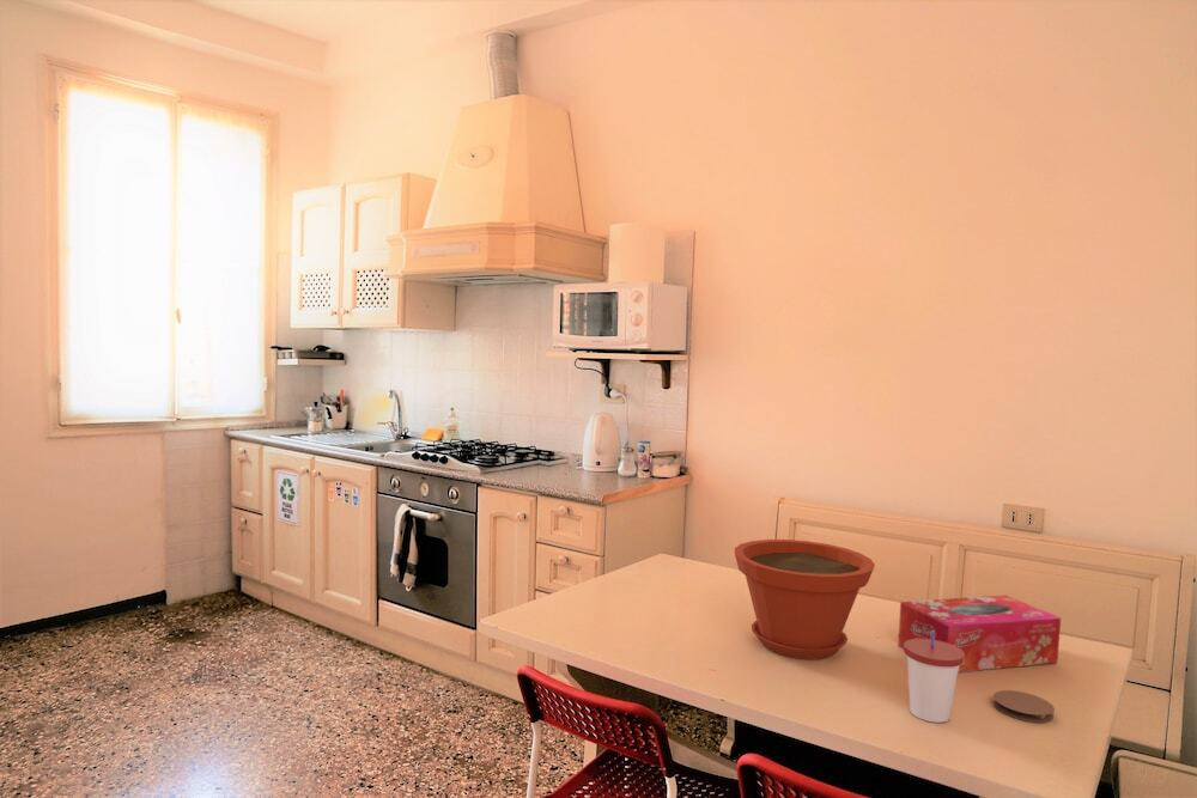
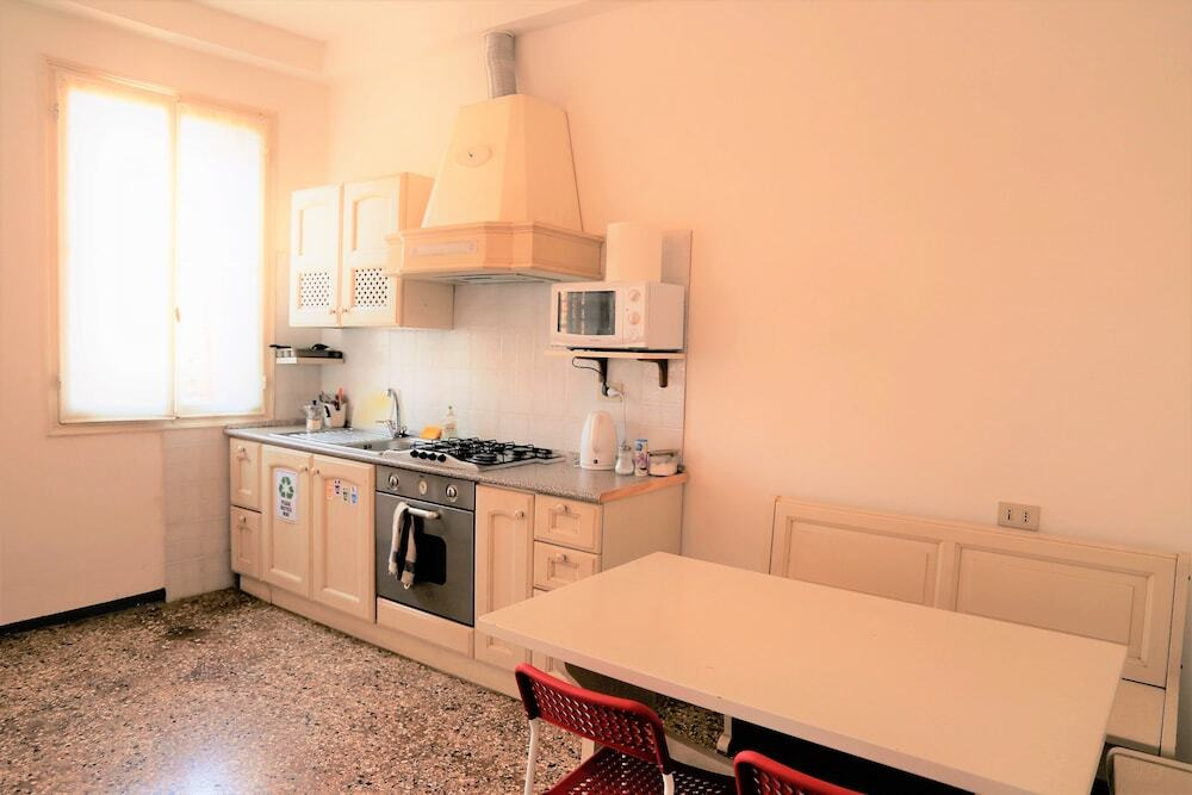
- coaster [992,689,1056,724]
- plant pot [734,538,876,660]
- tissue box [897,595,1062,674]
- cup [903,631,964,724]
